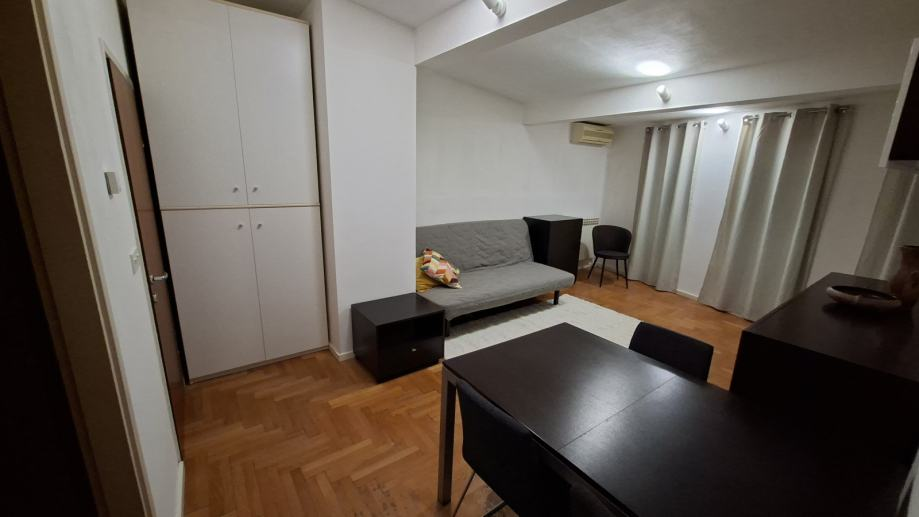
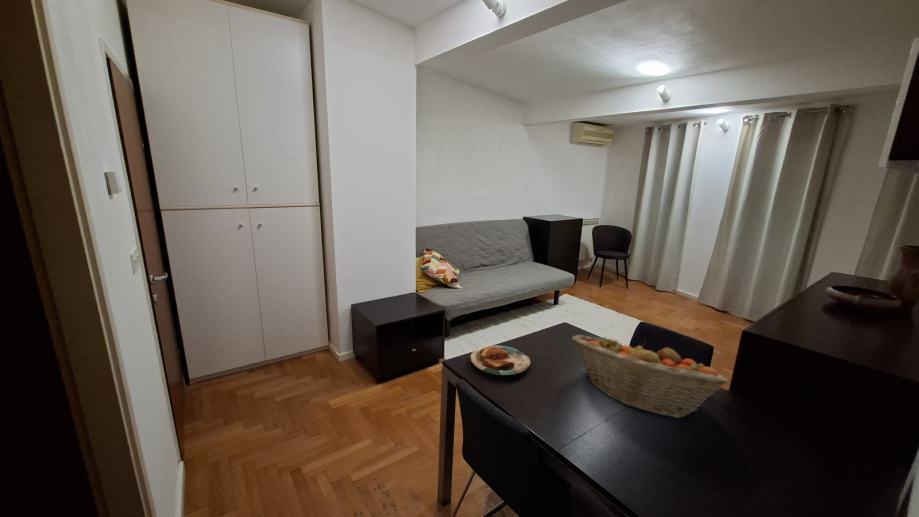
+ plate [470,345,531,376]
+ fruit basket [571,334,730,419]
